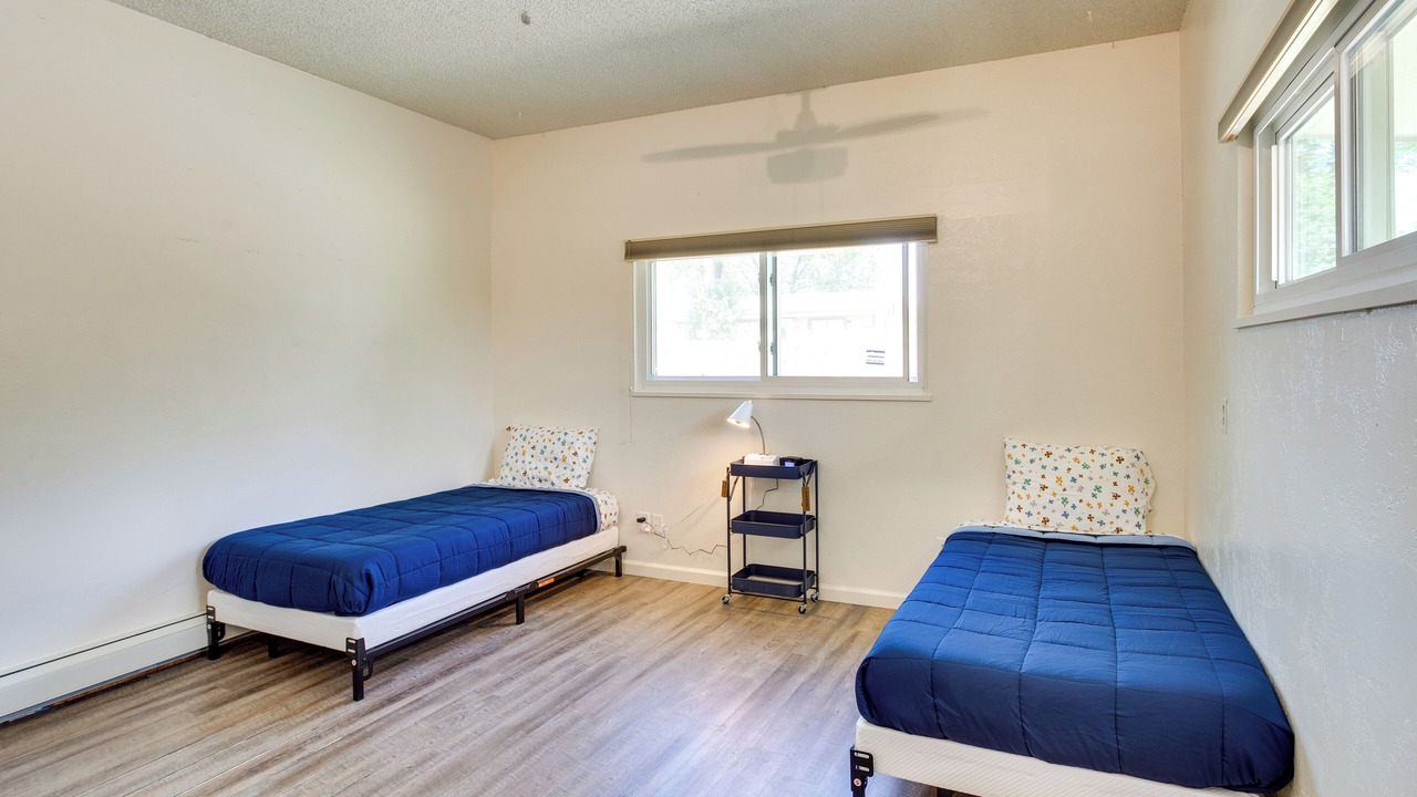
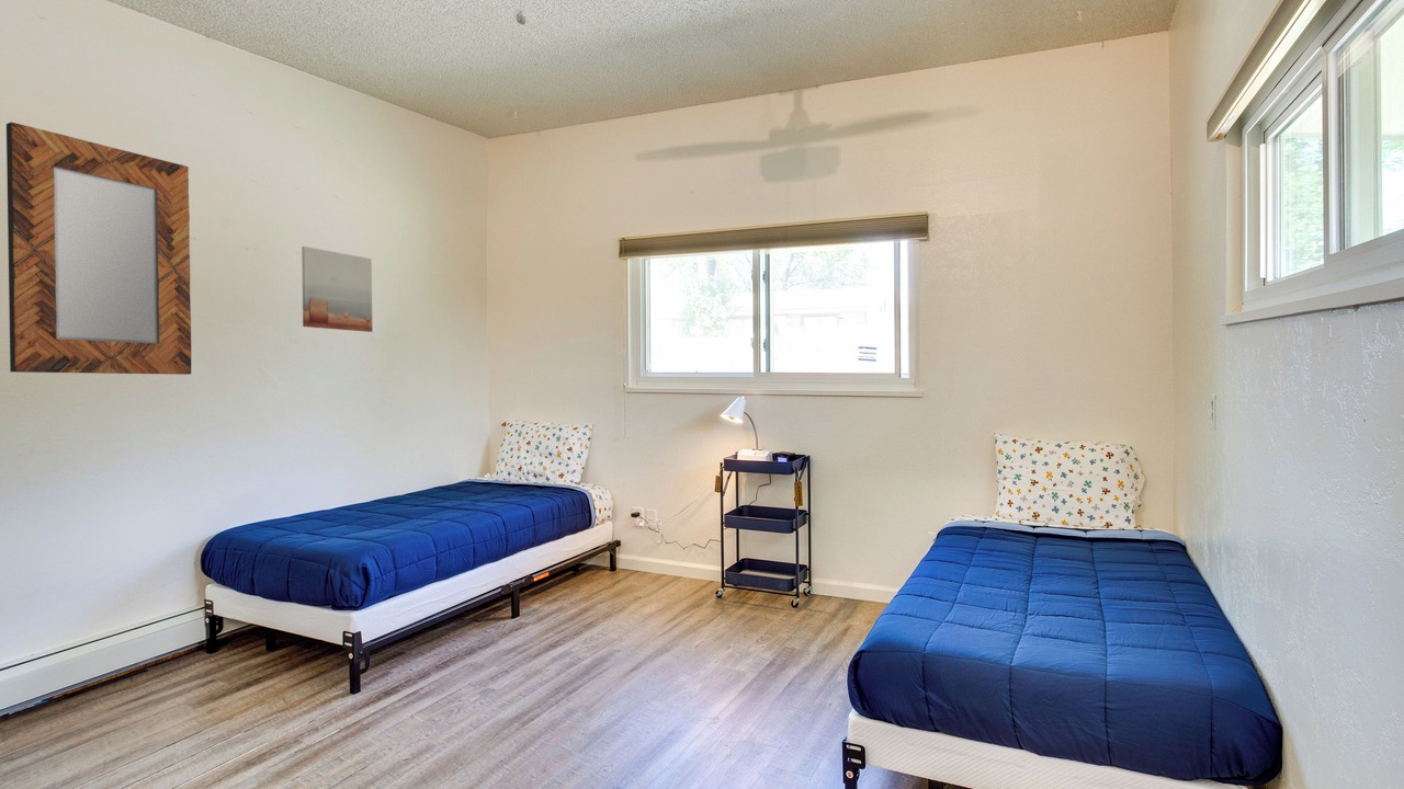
+ wall art [301,245,373,333]
+ home mirror [5,121,192,376]
